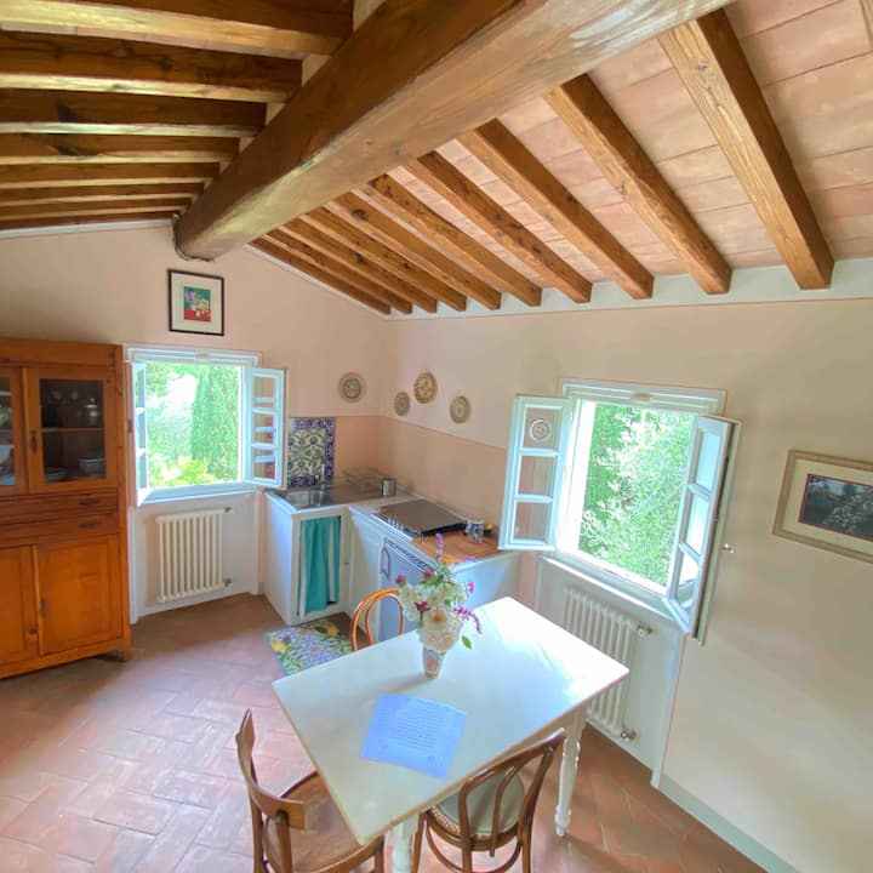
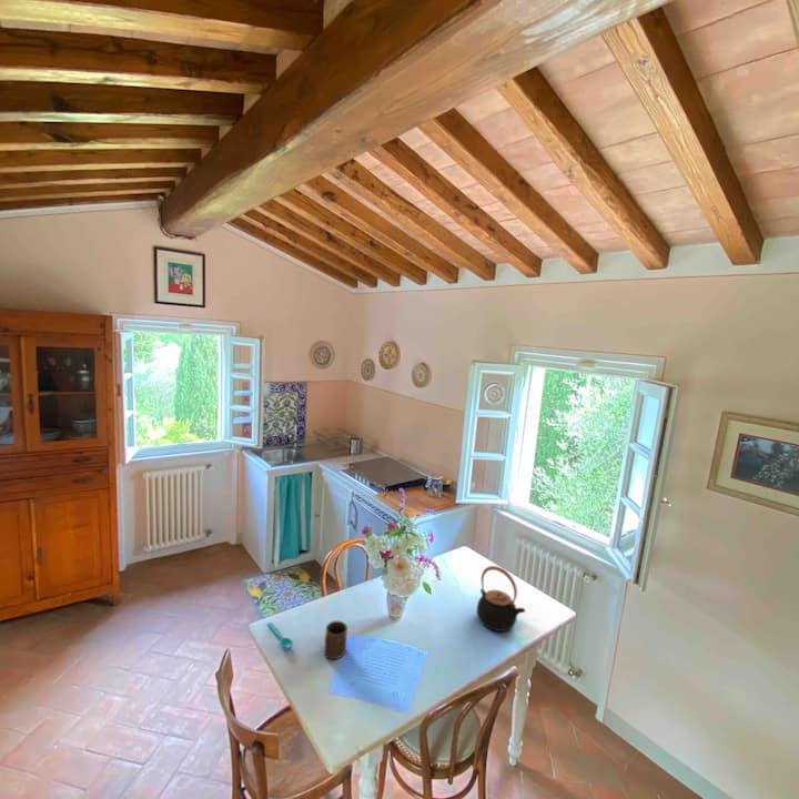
+ teapot [476,565,526,633]
+ spoon [266,621,294,650]
+ cup [323,619,348,660]
